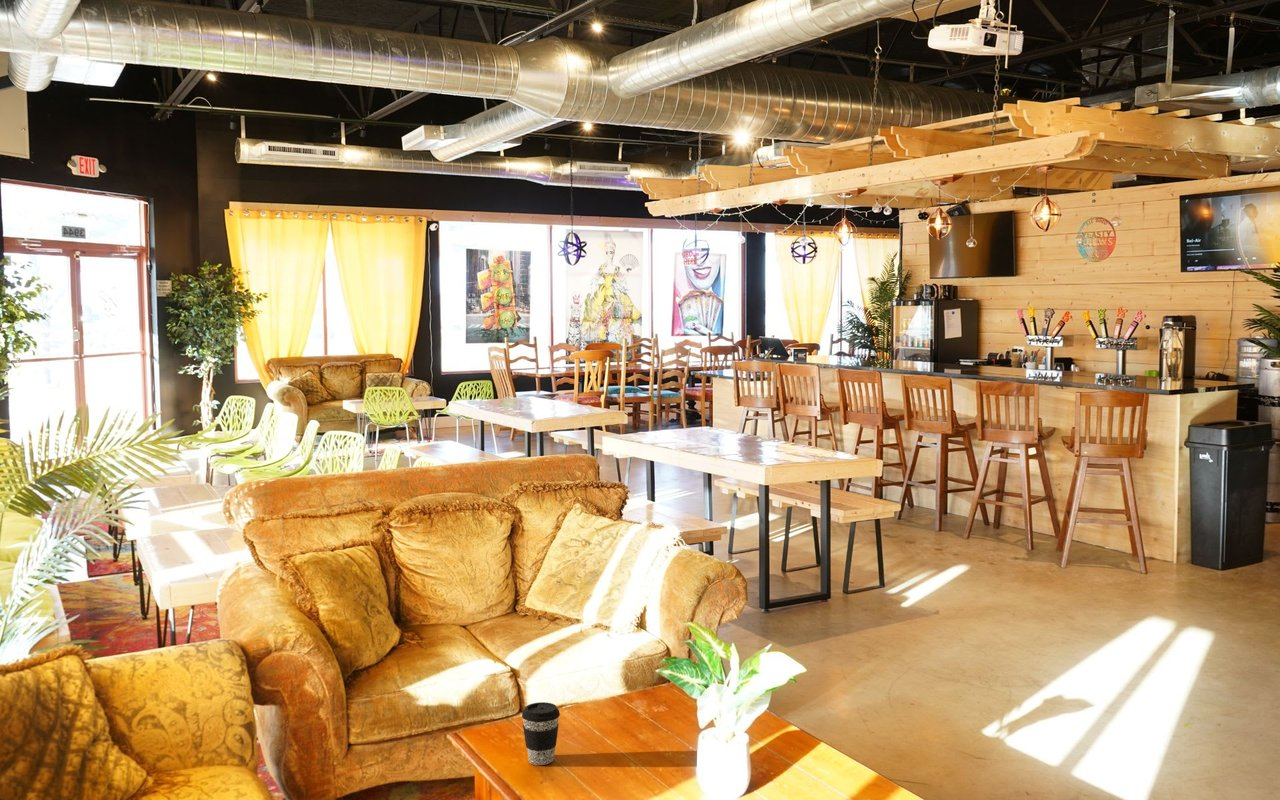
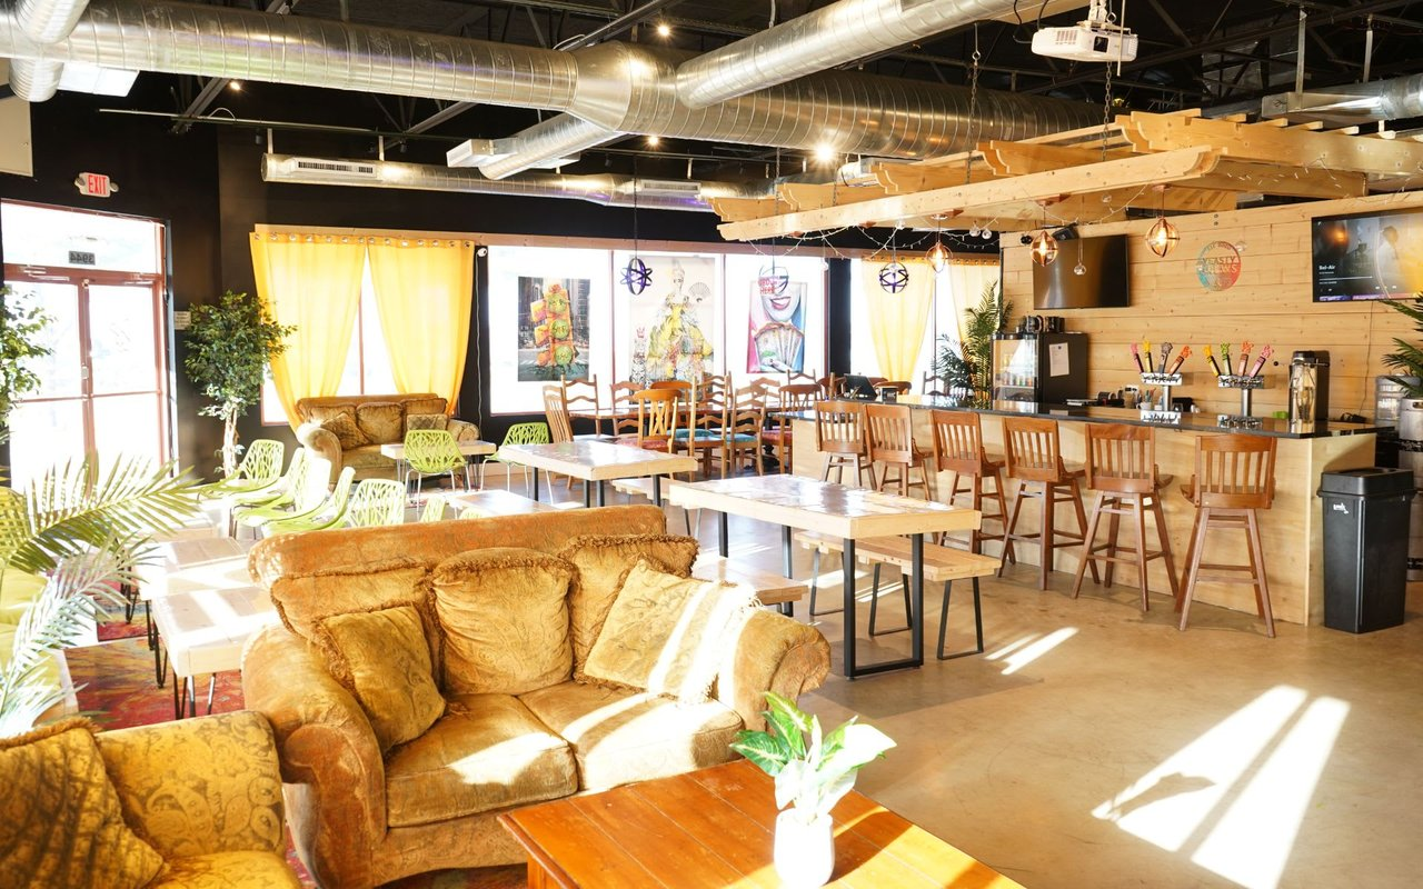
- coffee cup [521,701,561,766]
